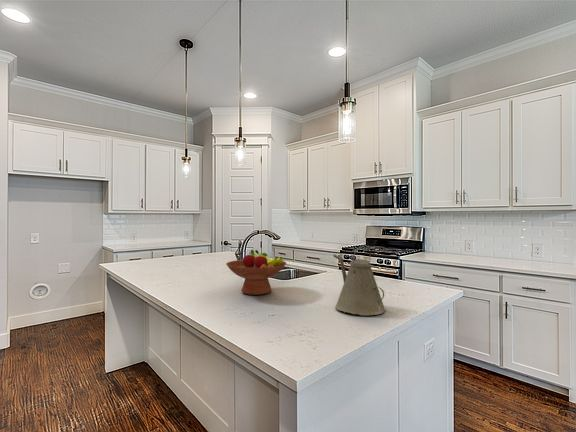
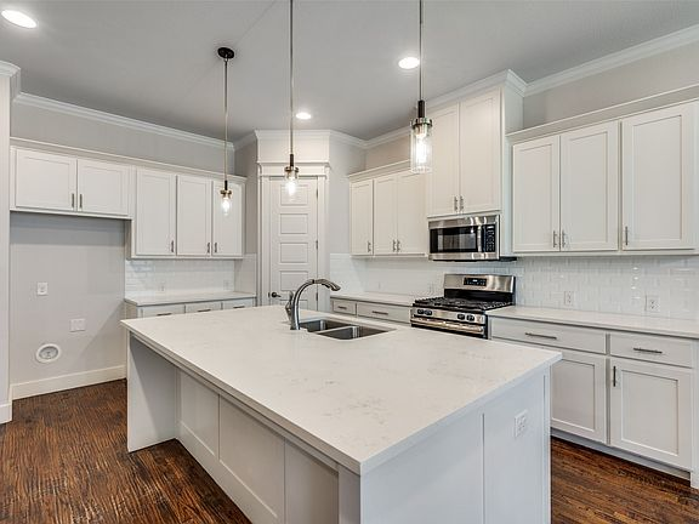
- fruit bowl [225,249,287,296]
- kettle [332,244,386,317]
